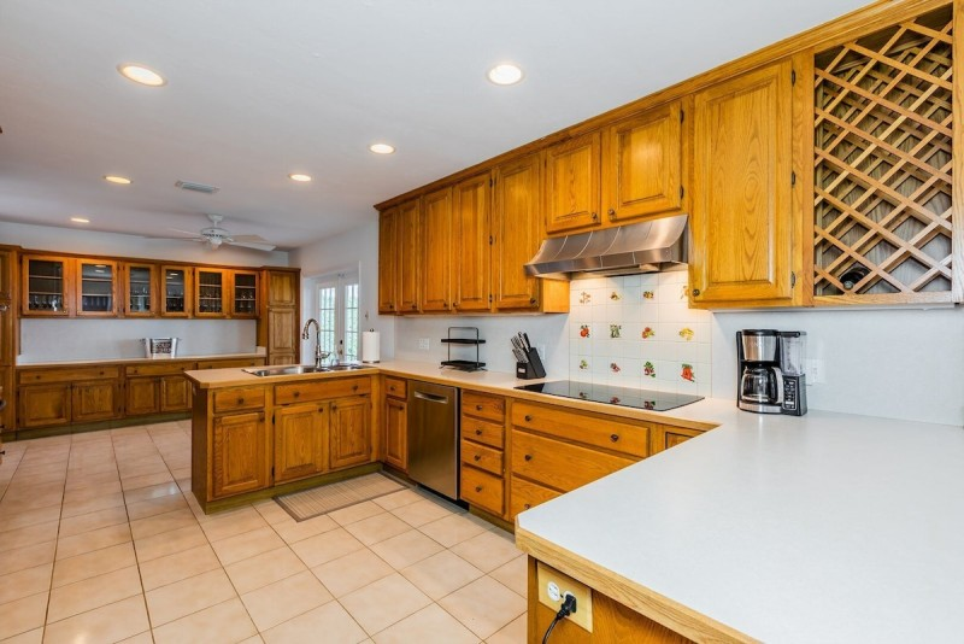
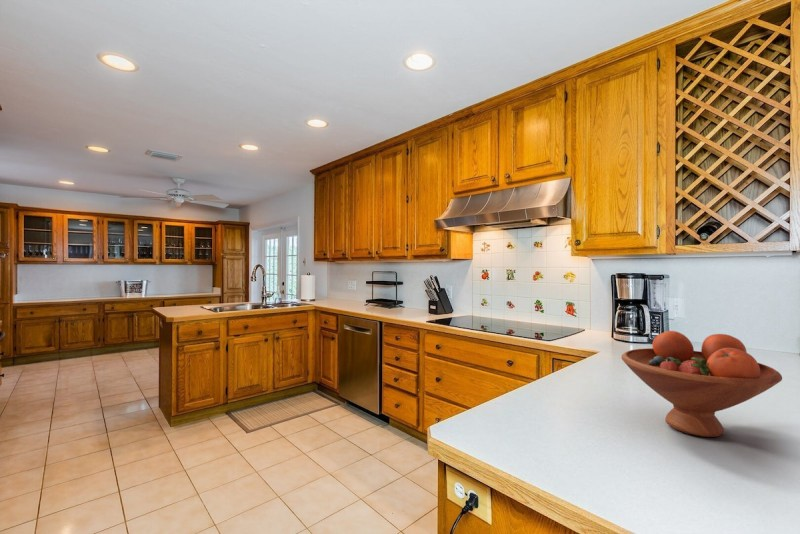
+ fruit bowl [621,330,783,438]
